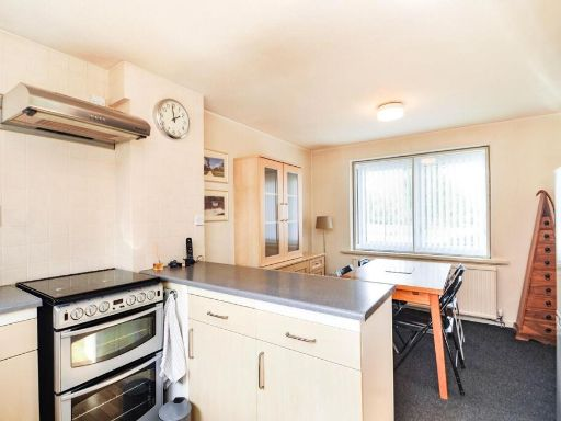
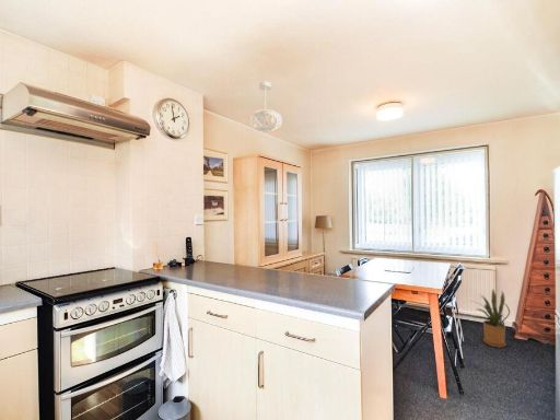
+ house plant [471,289,511,349]
+ pendant light [248,81,283,133]
